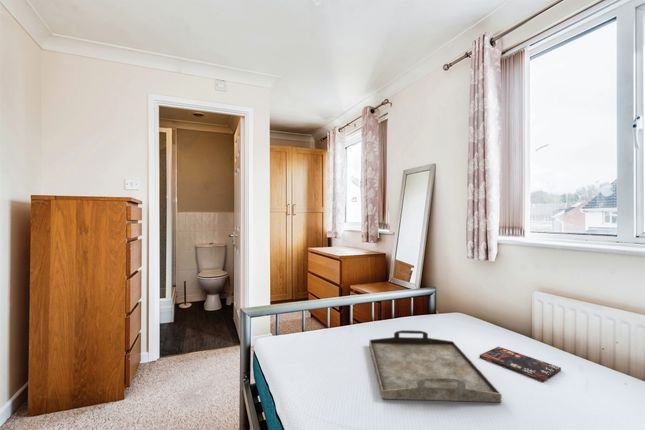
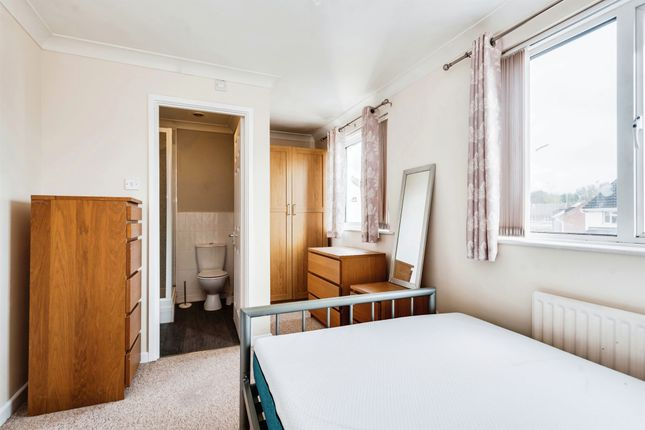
- serving tray [368,329,502,403]
- book [479,346,562,383]
